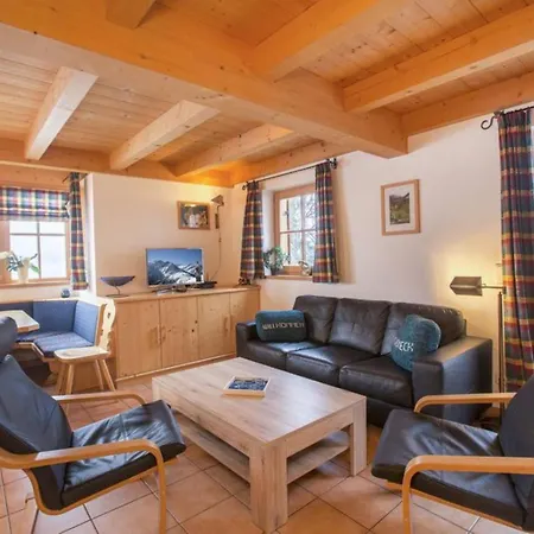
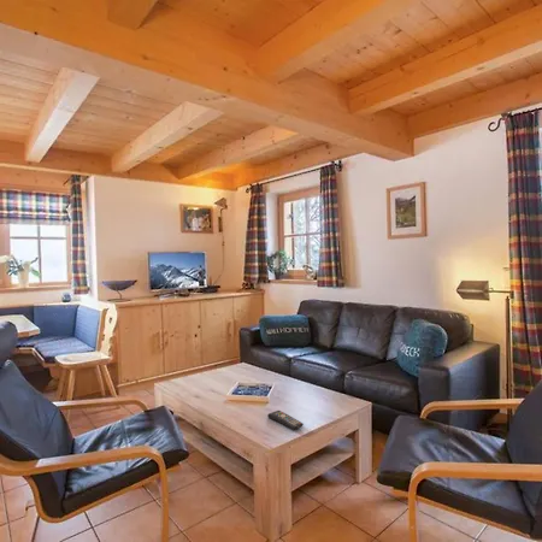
+ remote control [266,410,305,431]
